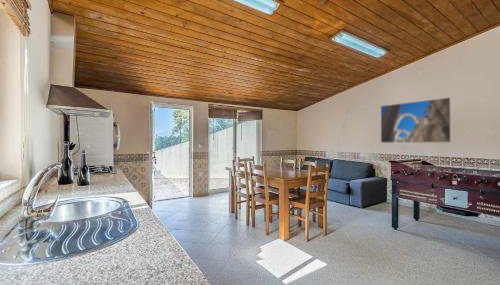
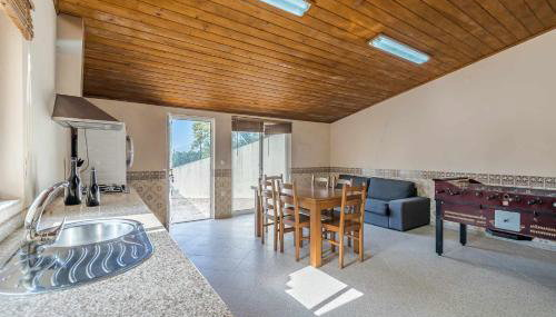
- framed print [380,96,452,144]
